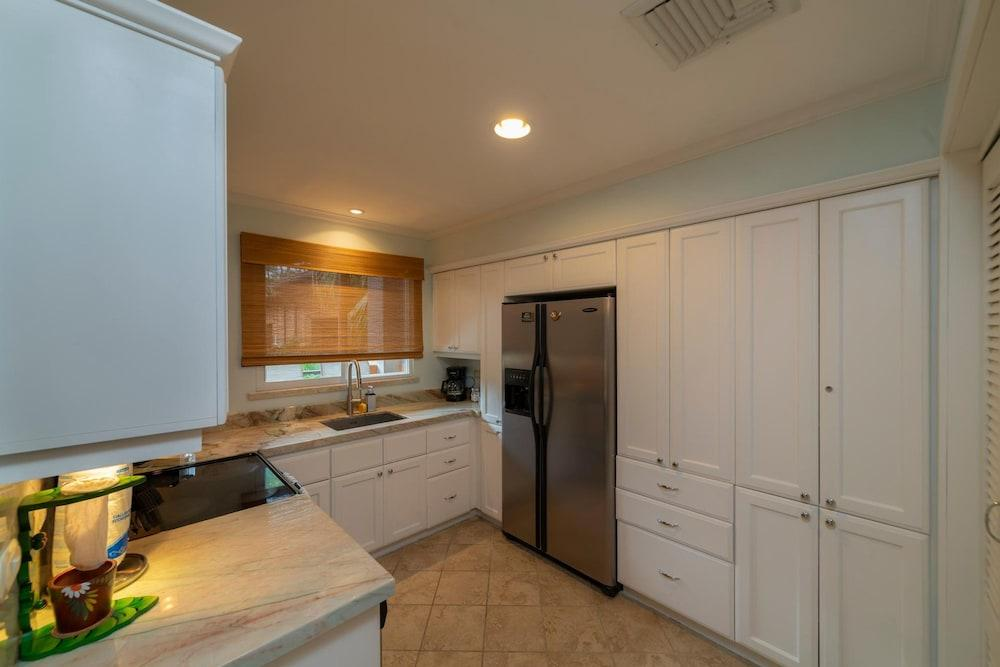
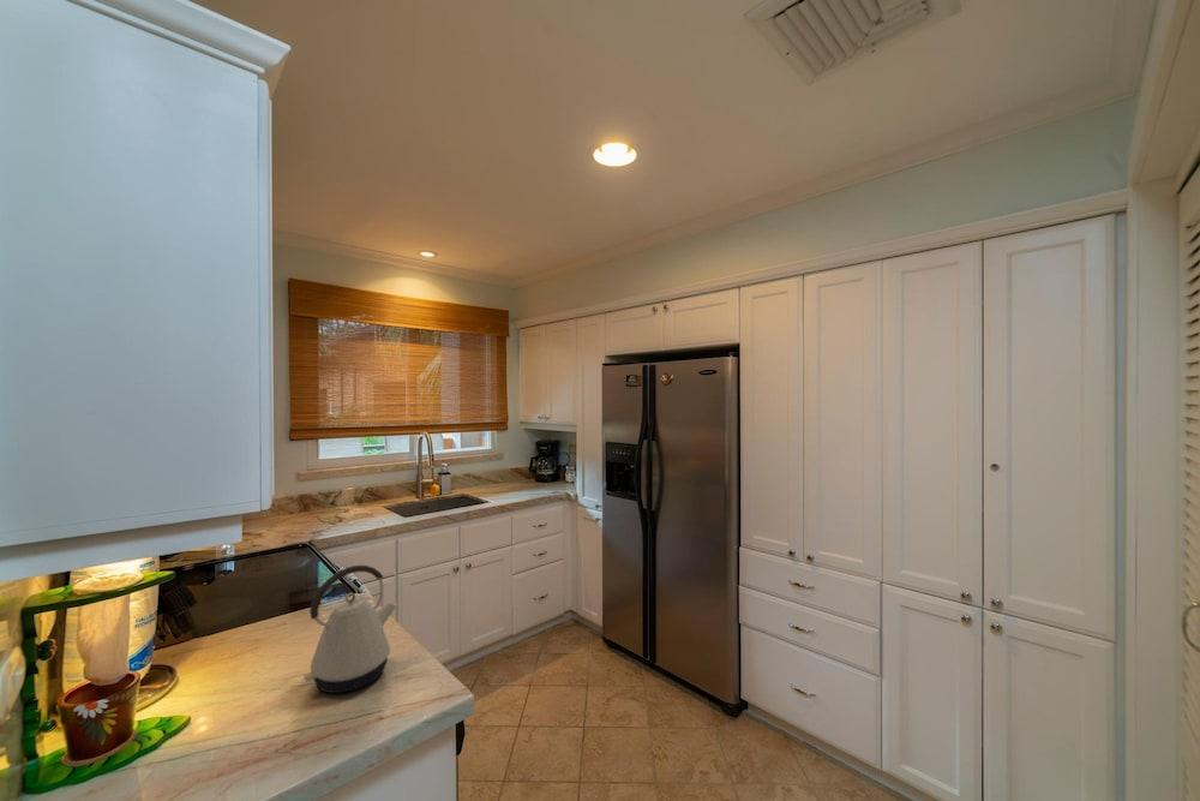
+ kettle [302,564,398,694]
